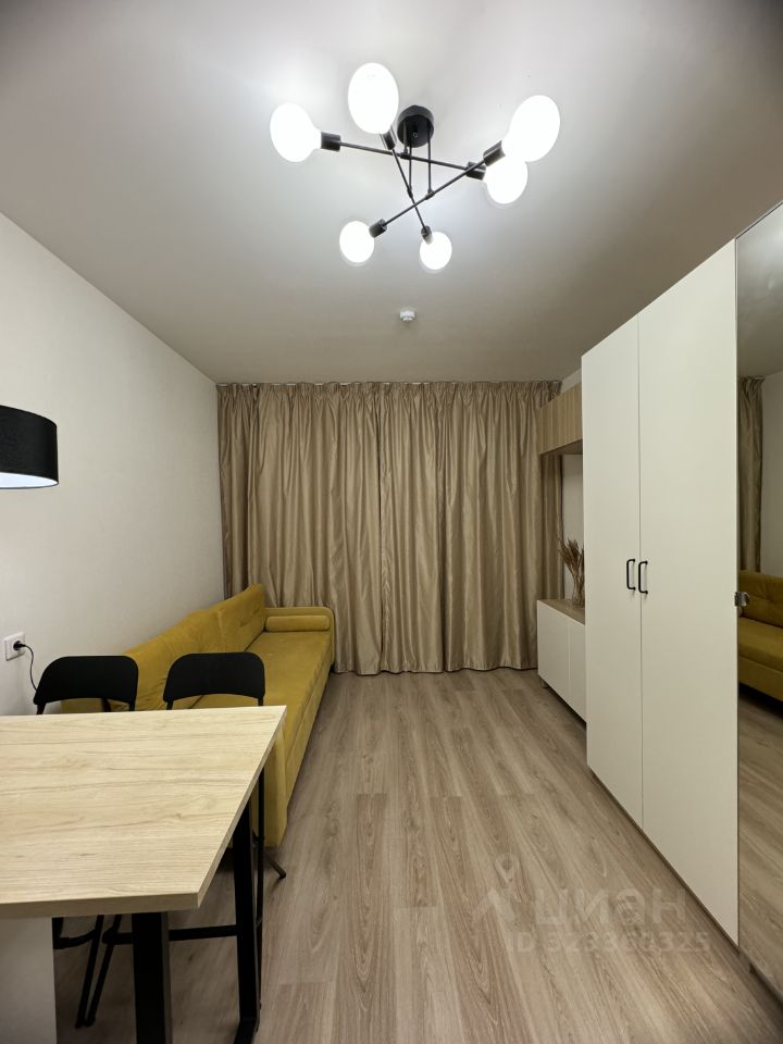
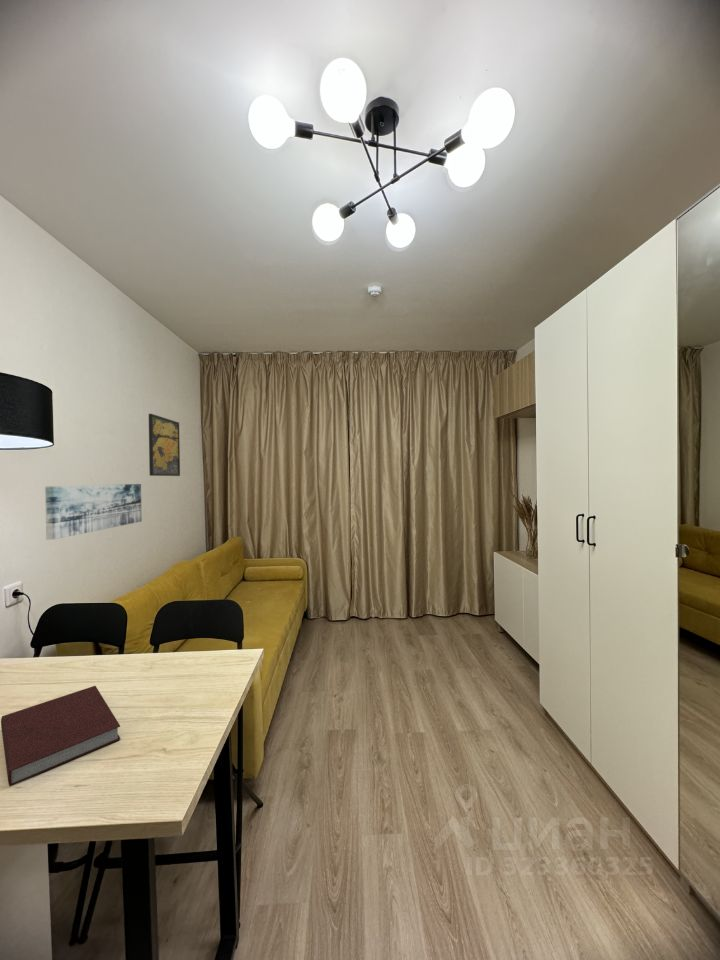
+ notebook [0,685,121,787]
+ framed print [148,413,181,477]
+ wall art [44,483,143,541]
